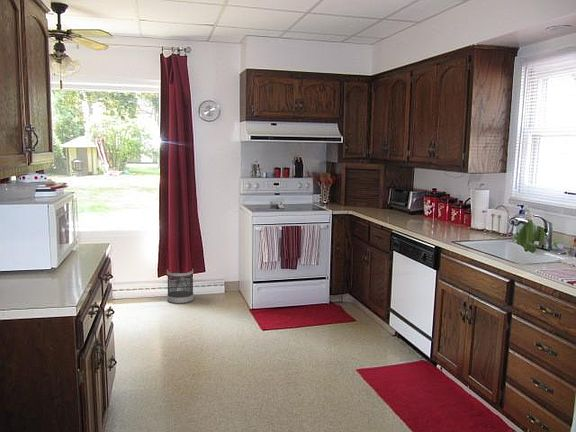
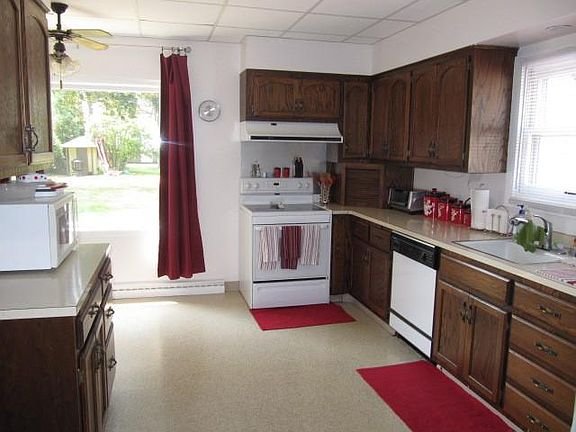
- wastebasket [166,268,194,305]
